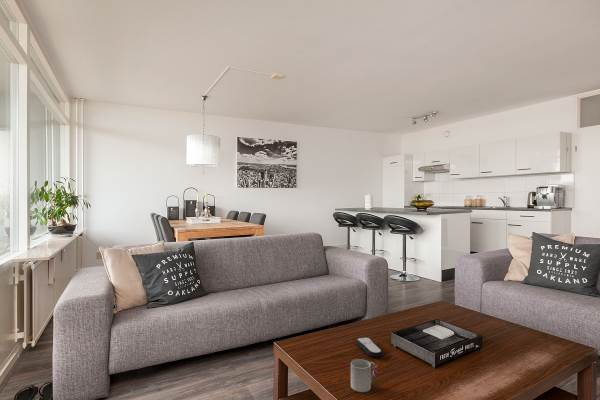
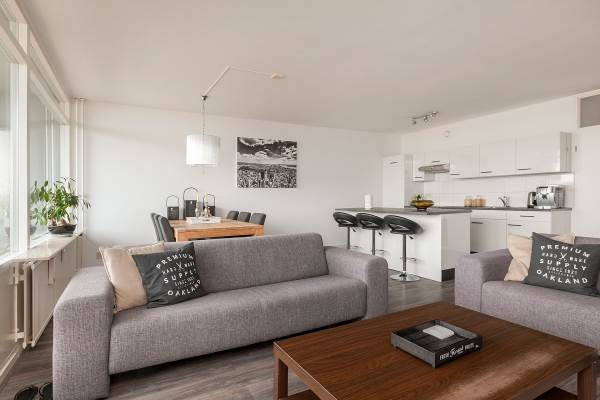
- cup [350,358,378,393]
- remote control [355,336,384,358]
